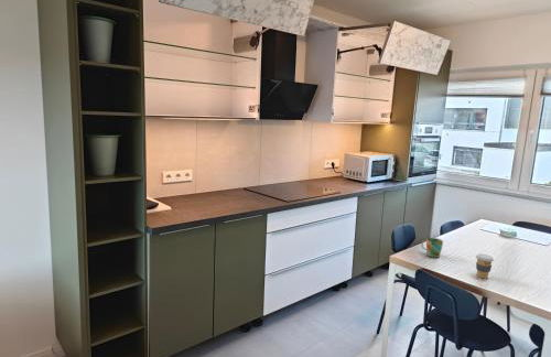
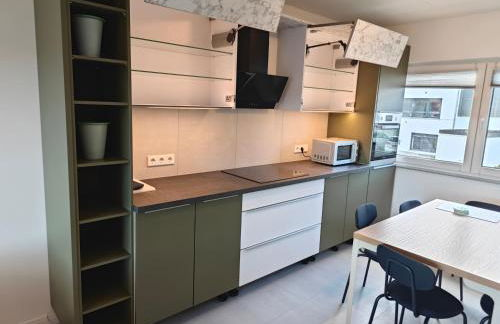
- mug [420,237,444,259]
- coffee cup [475,253,495,279]
